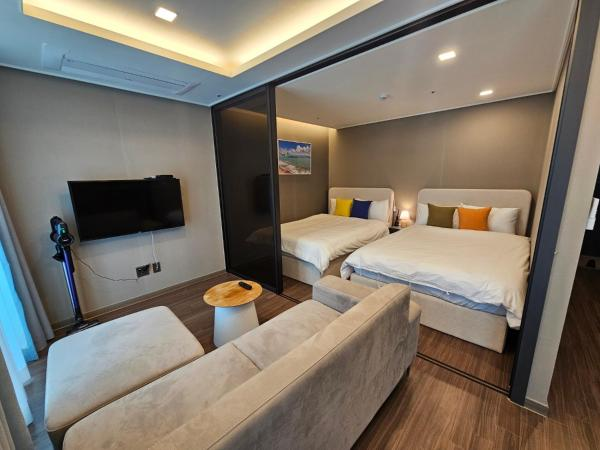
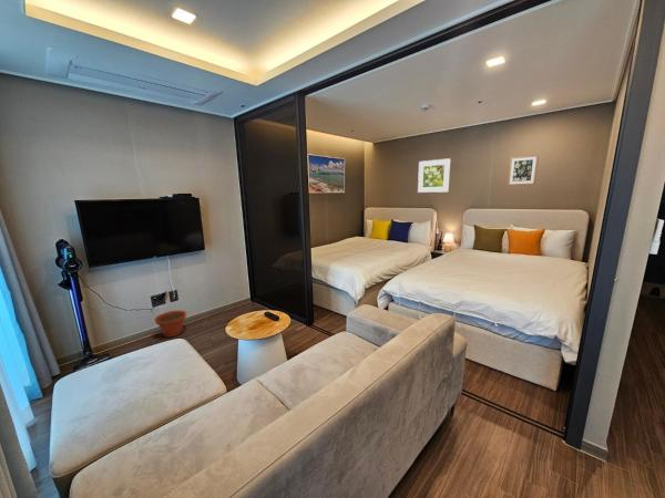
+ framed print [417,157,451,194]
+ wall art [507,154,540,187]
+ plant pot [153,310,187,339]
